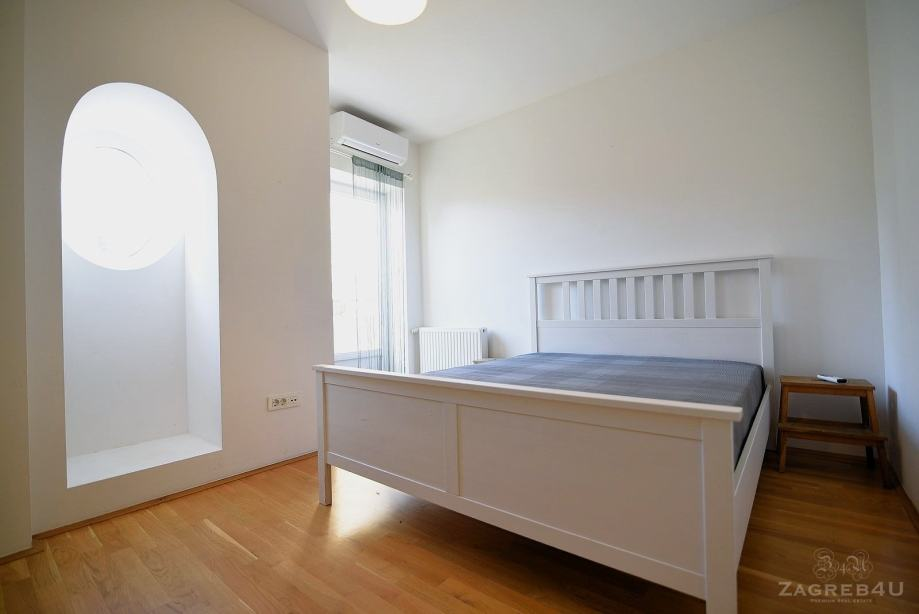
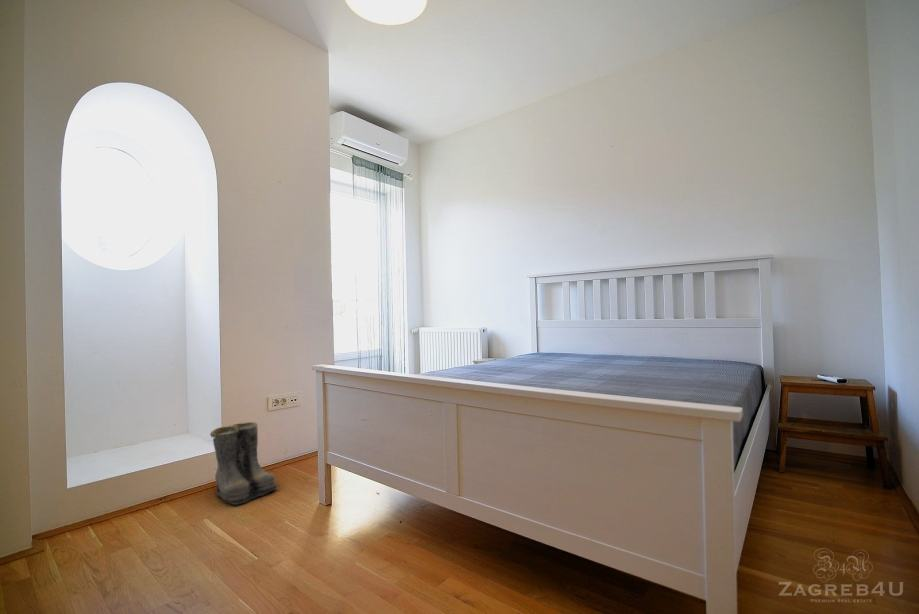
+ boots [209,421,281,506]
